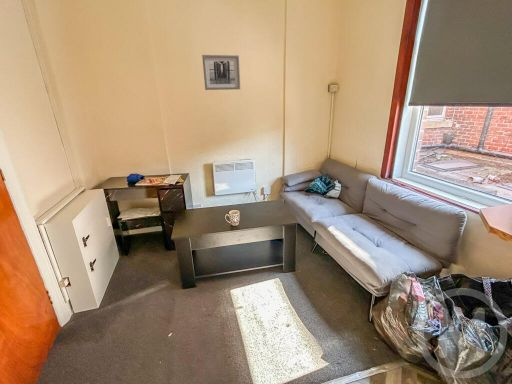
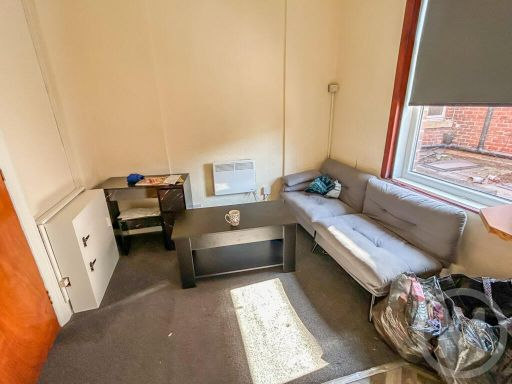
- wall art [201,54,241,91]
